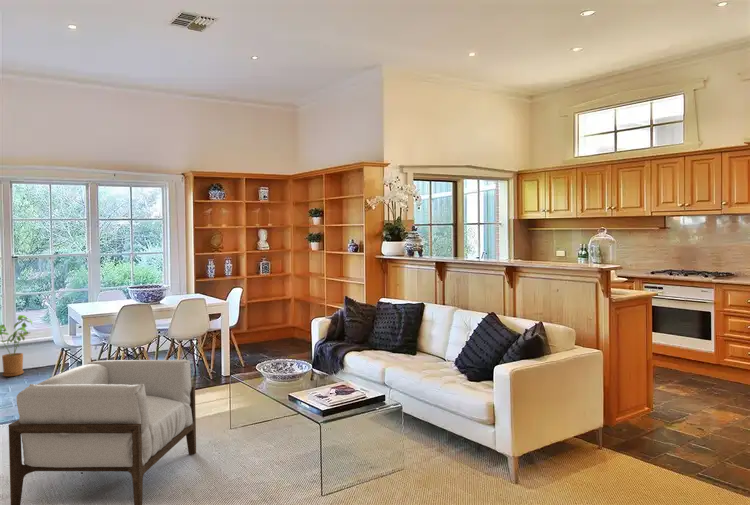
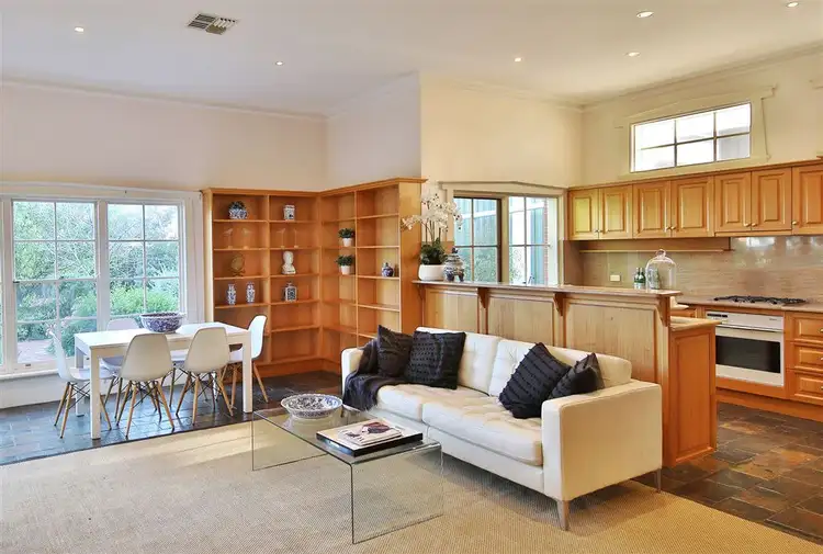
- armchair [8,358,197,505]
- house plant [0,314,33,377]
